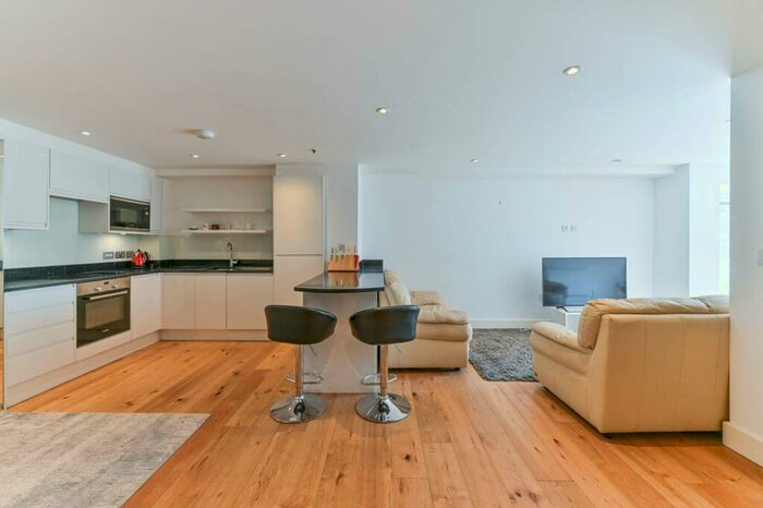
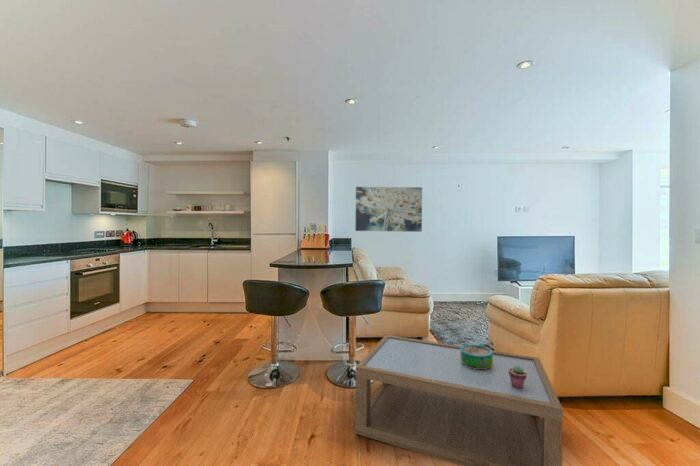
+ coffee table [354,334,564,466]
+ wall art [354,186,423,233]
+ decorative bowl [460,343,493,369]
+ potted succulent [509,365,527,389]
